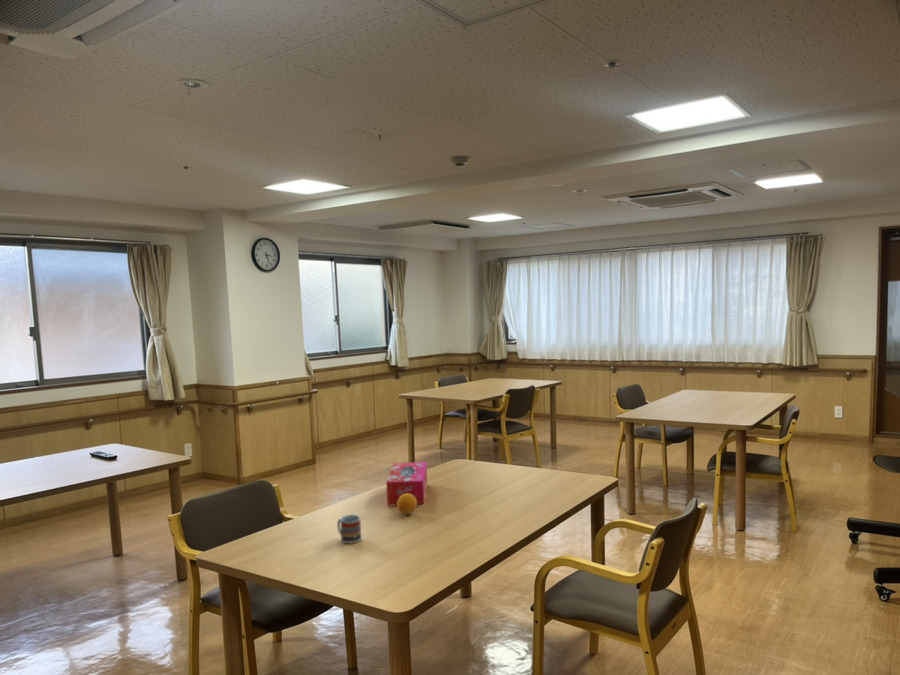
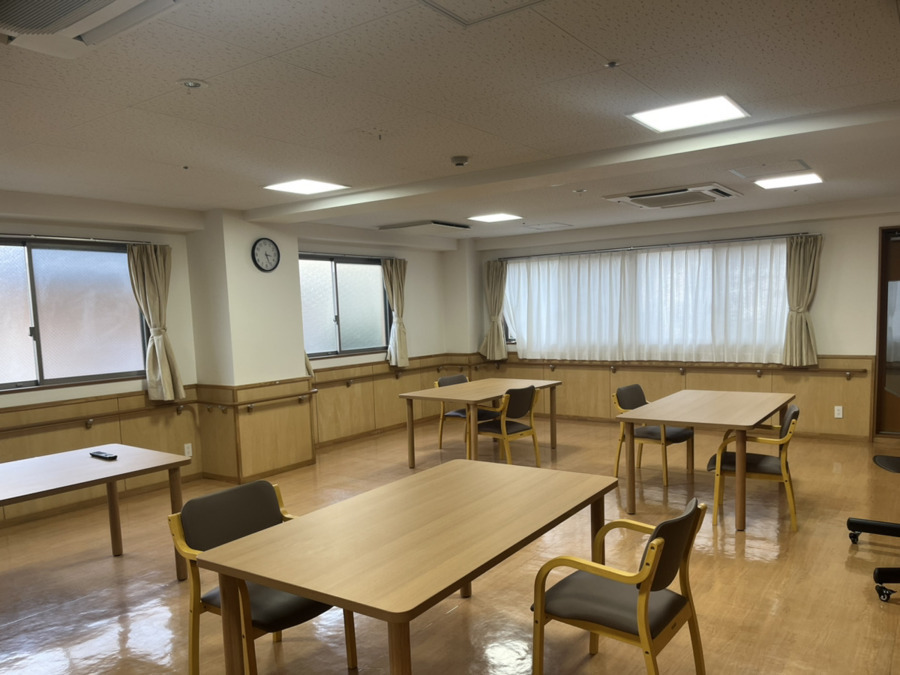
- tissue box [385,461,428,507]
- fruit [396,494,418,515]
- cup [336,514,362,545]
